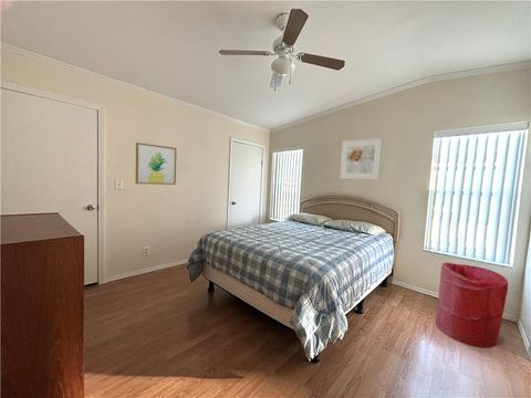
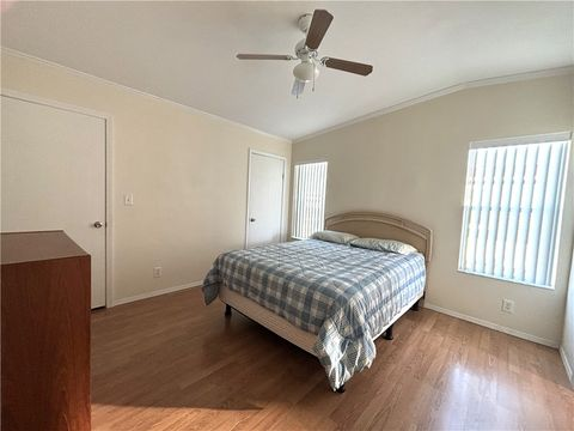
- laundry hamper [435,262,509,349]
- wall art [135,142,178,186]
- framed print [339,137,384,181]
